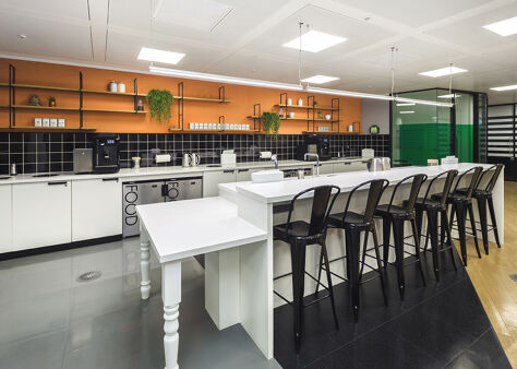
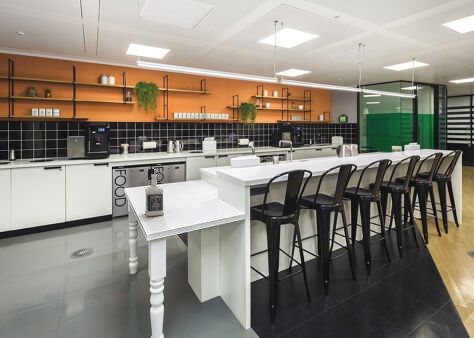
+ bottle [144,173,165,217]
